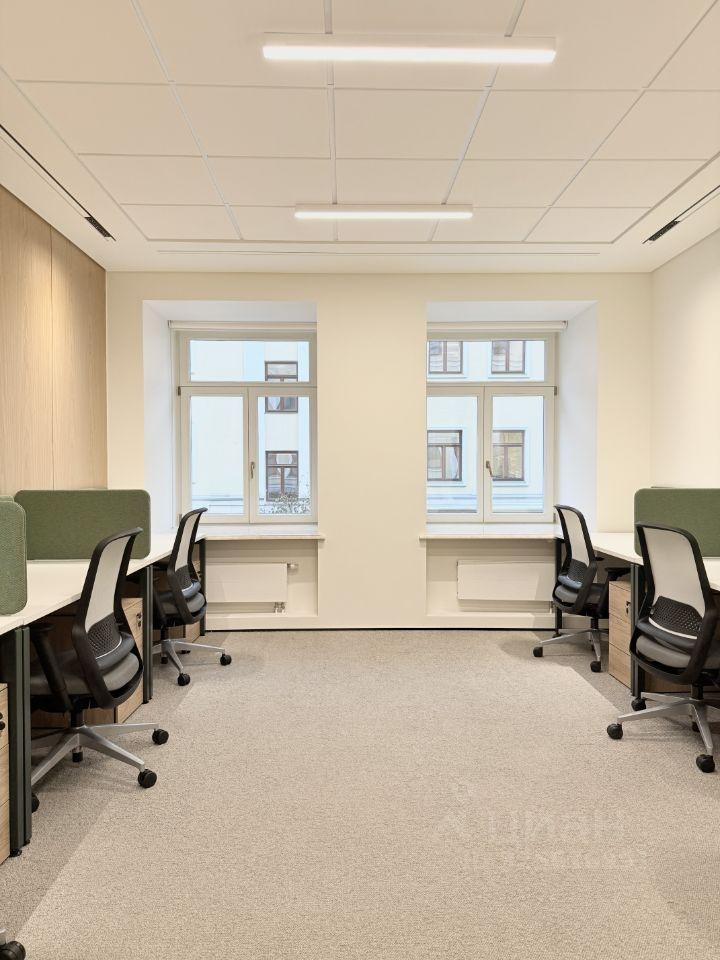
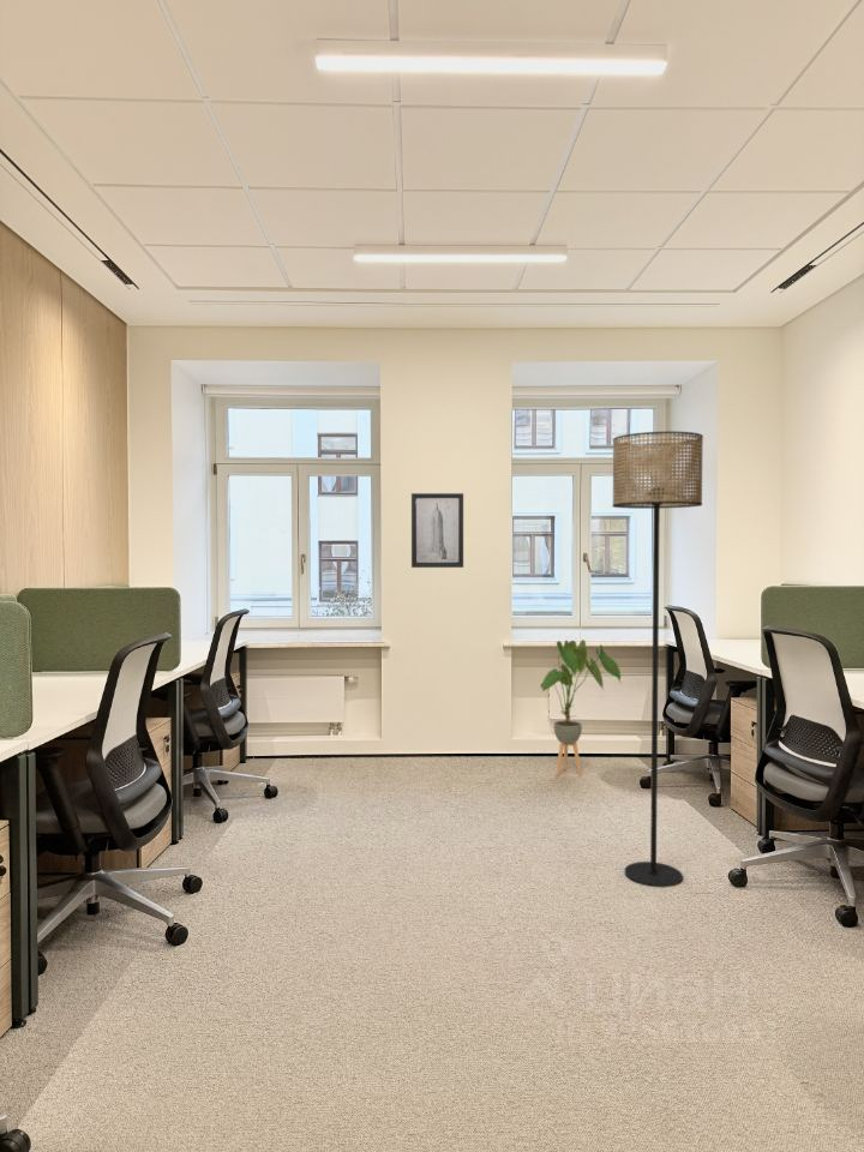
+ wall art [410,492,464,569]
+ floor lamp [611,431,704,888]
+ house plant [539,638,622,778]
